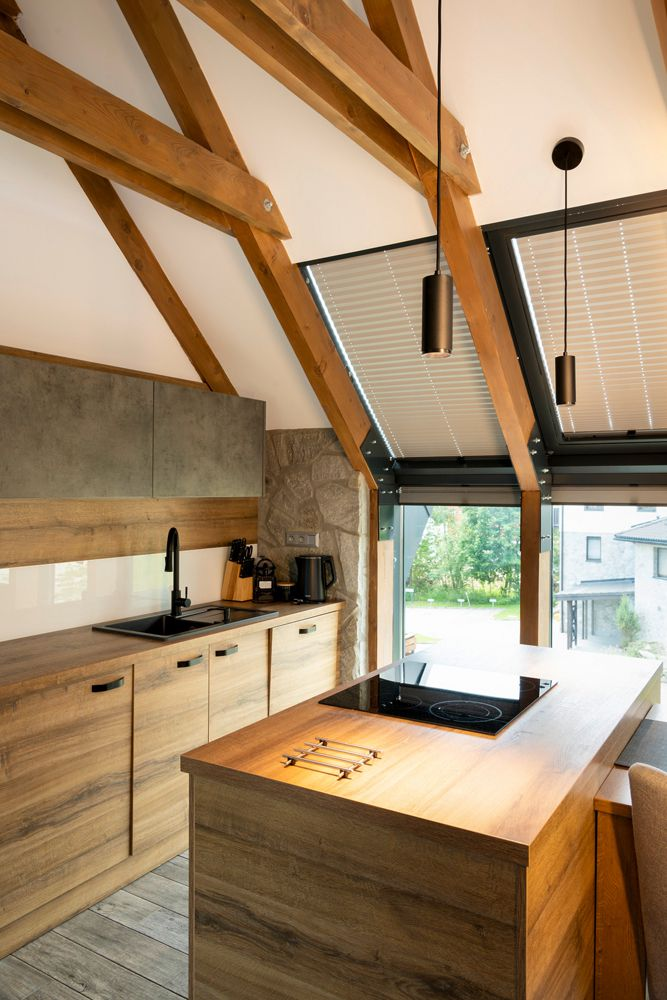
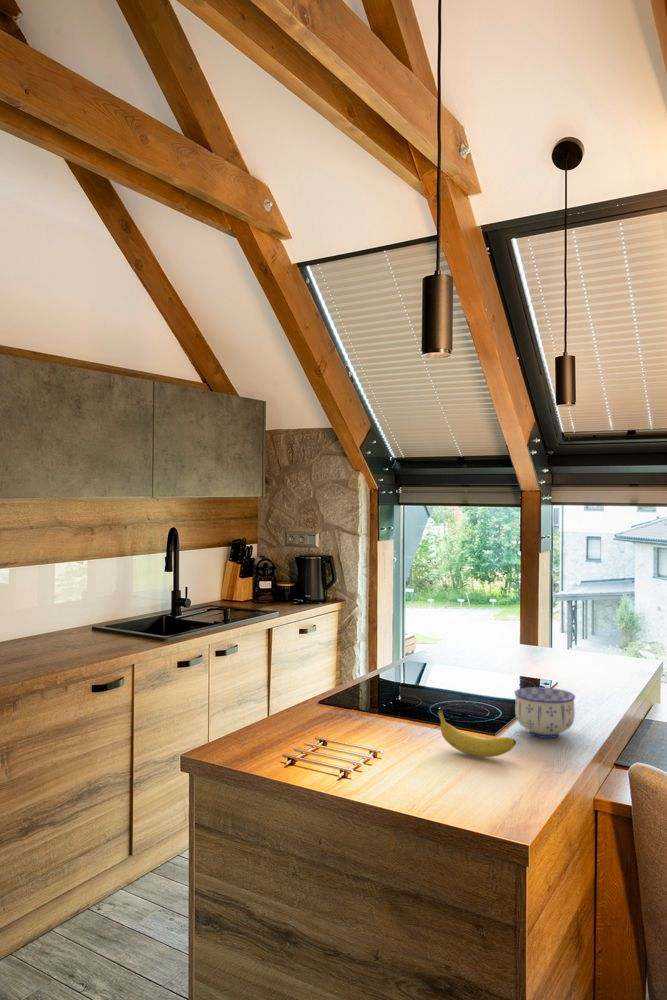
+ fruit [437,709,517,758]
+ bowl [514,686,576,739]
